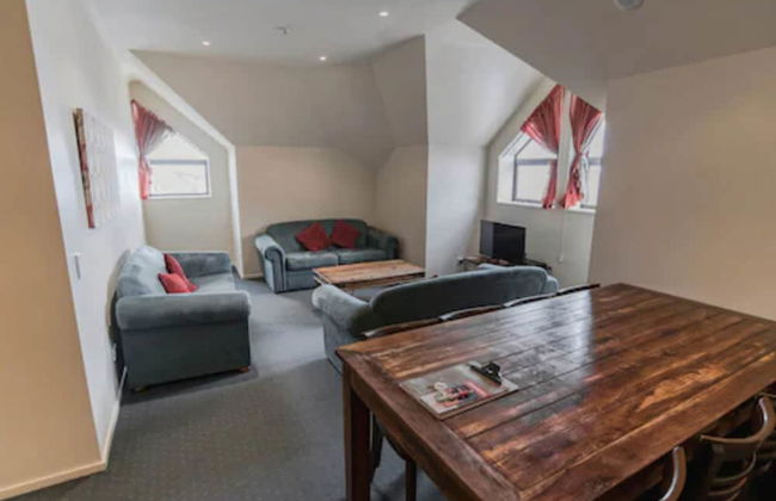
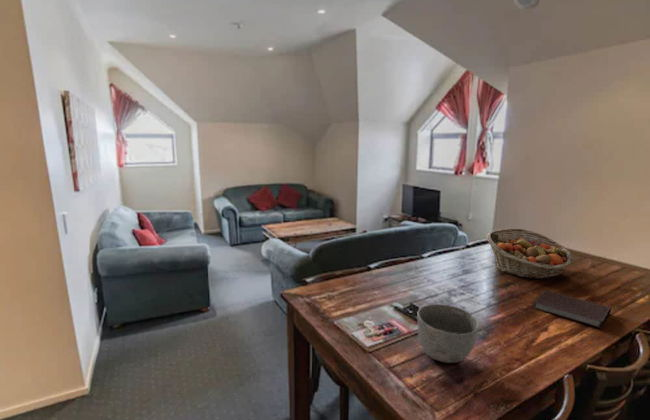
+ fruit basket [486,227,574,280]
+ bowl [416,303,480,364]
+ notebook [531,289,612,330]
